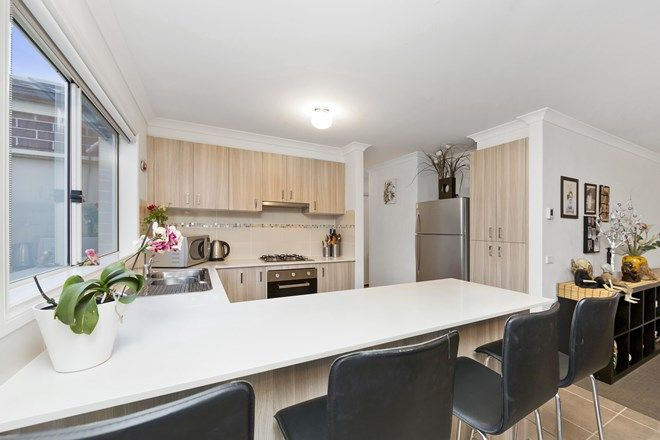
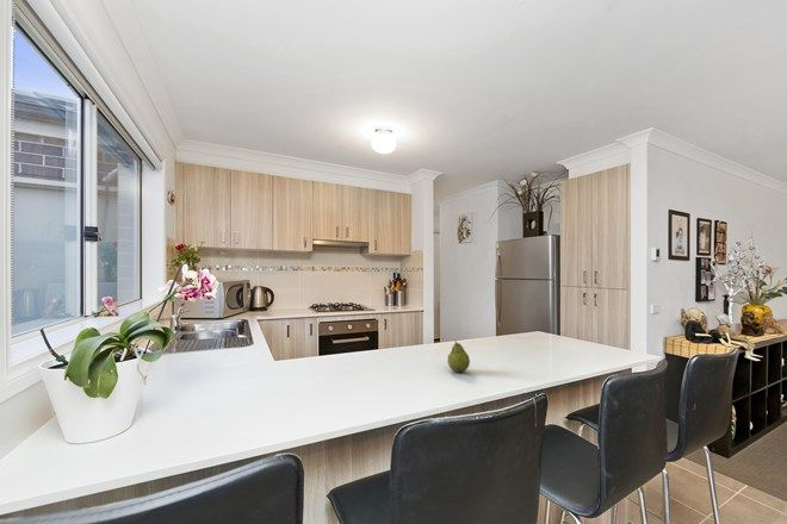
+ fruit [446,339,471,373]
